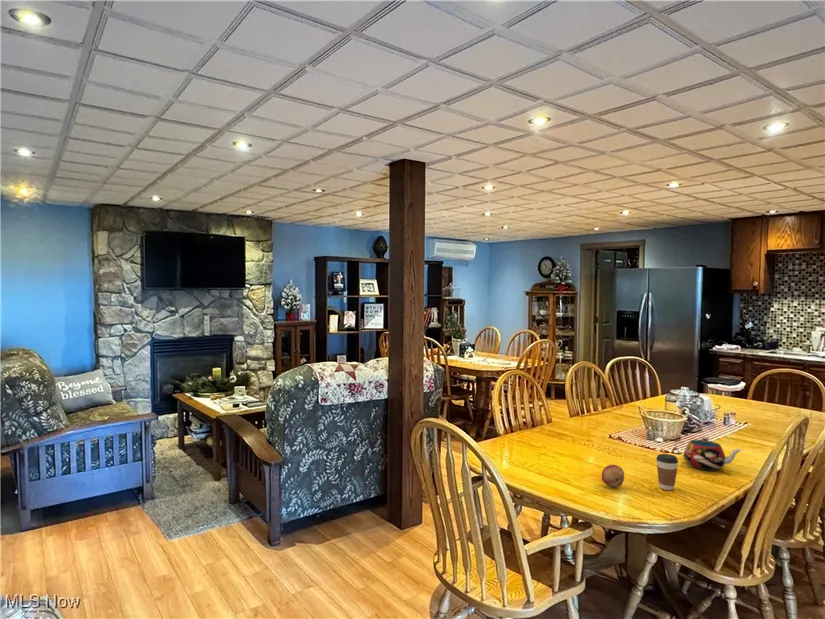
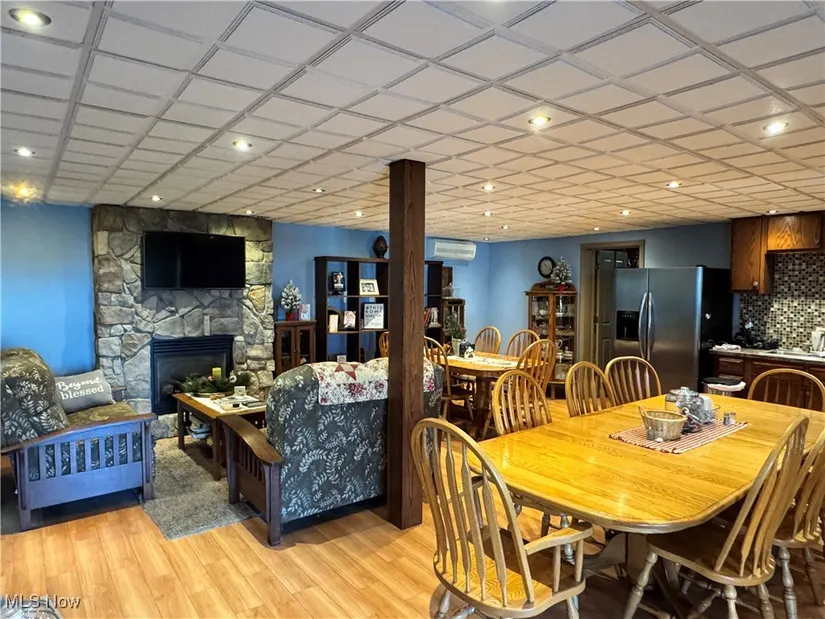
- coffee cup [655,453,679,491]
- teapot [673,436,743,472]
- fruit [601,464,625,489]
